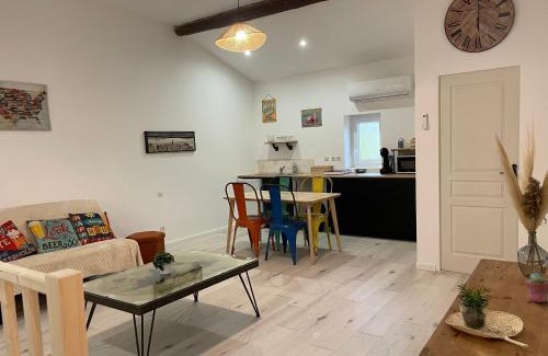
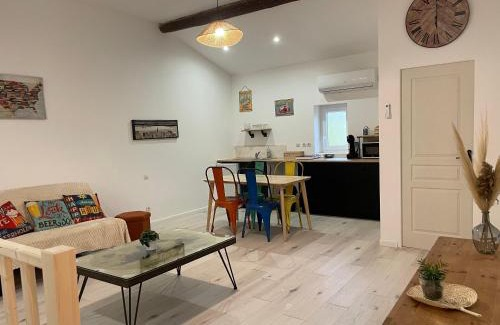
- potted succulent [524,272,548,303]
